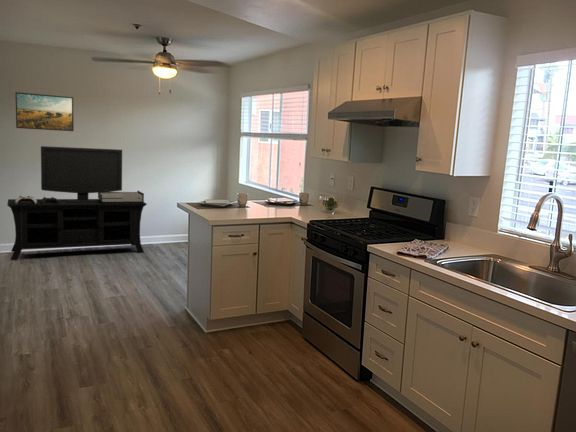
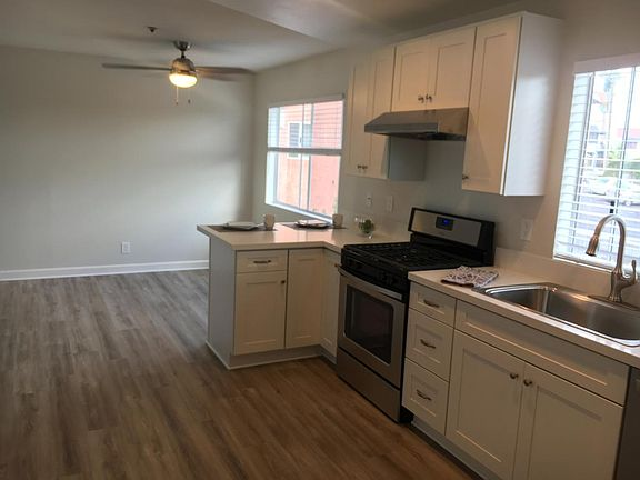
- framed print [14,91,75,132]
- media console [6,145,148,261]
